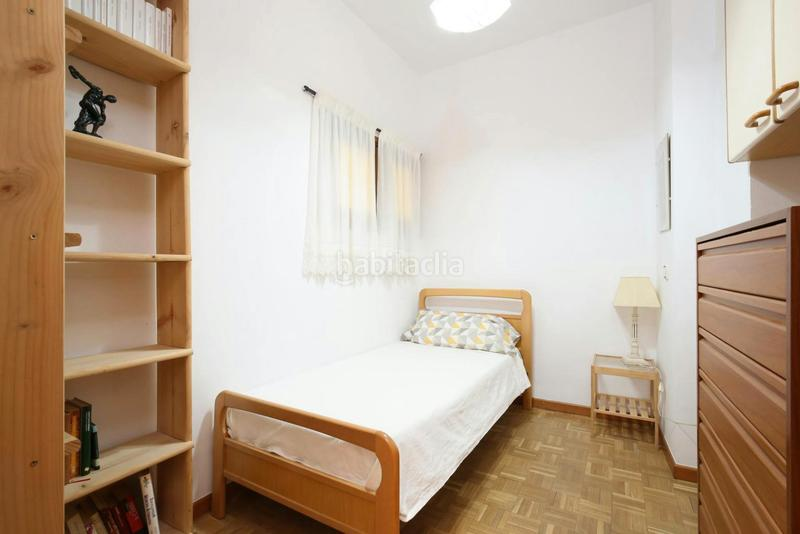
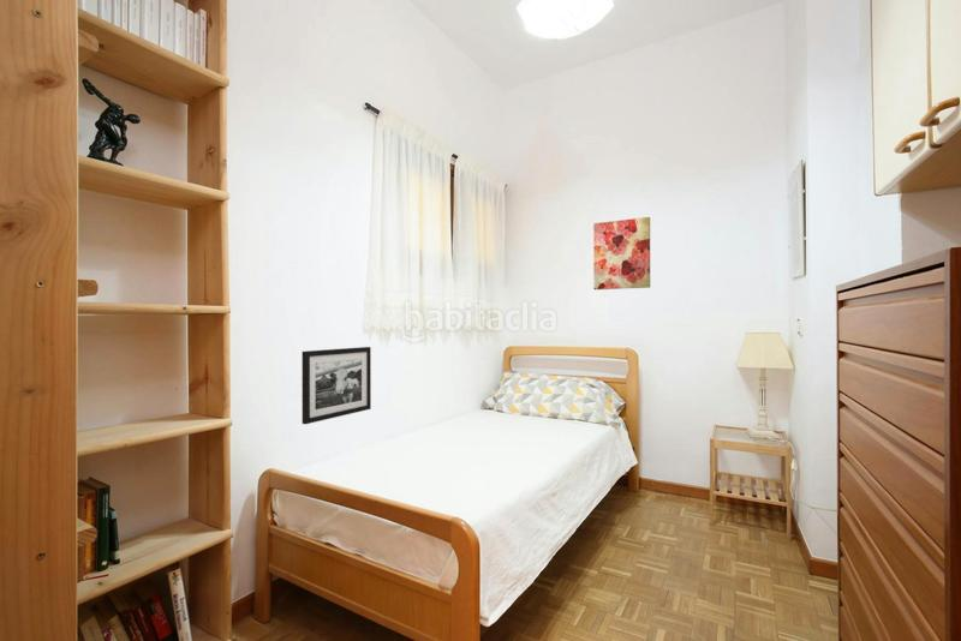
+ wall art [592,216,651,290]
+ picture frame [302,346,372,425]
